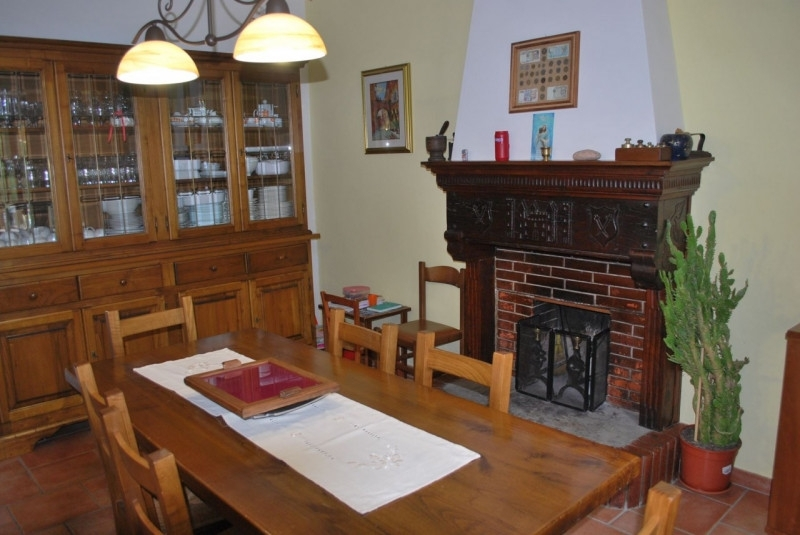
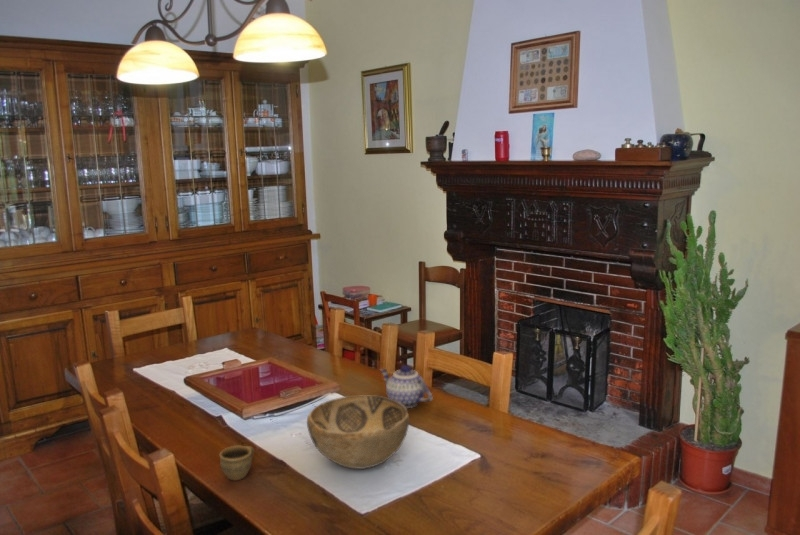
+ cup [218,445,255,481]
+ teapot [379,364,434,409]
+ decorative bowl [306,394,410,470]
